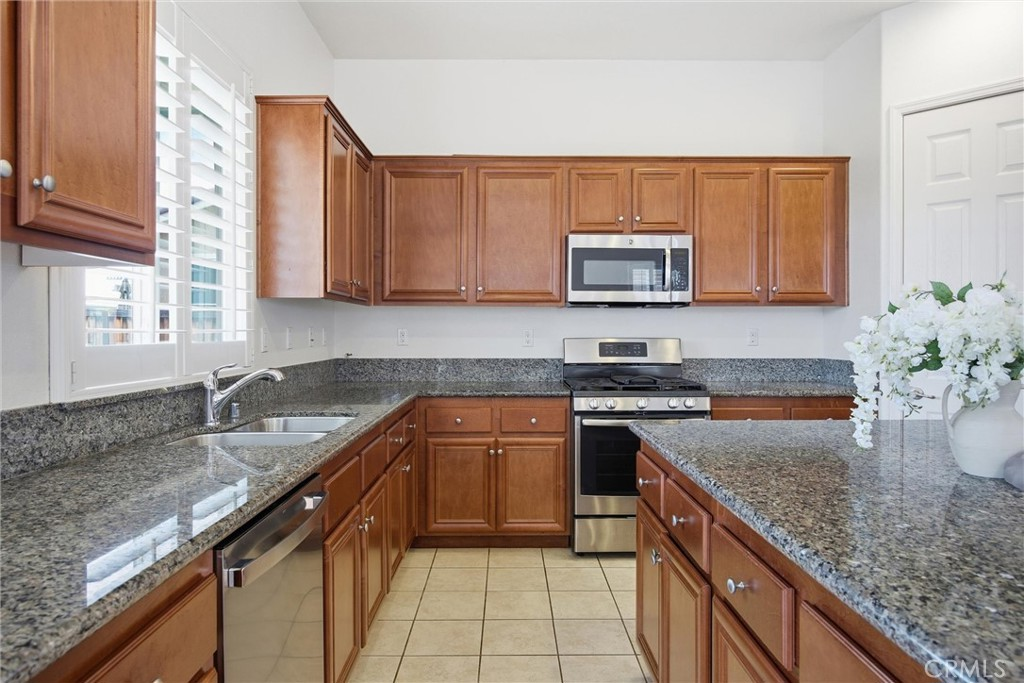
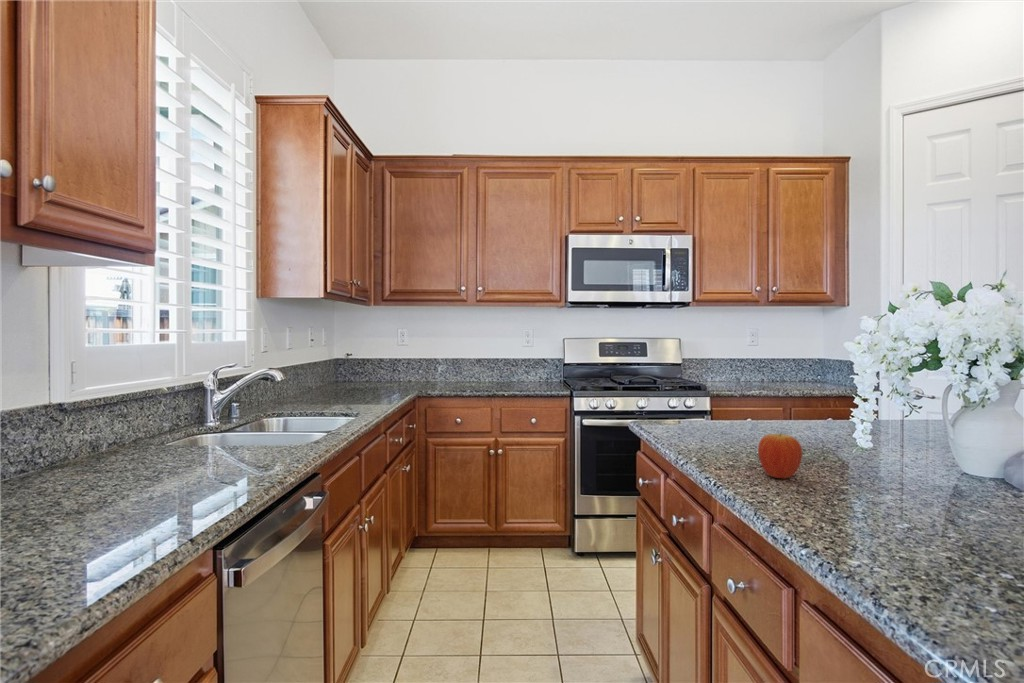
+ fruit [757,430,803,479]
